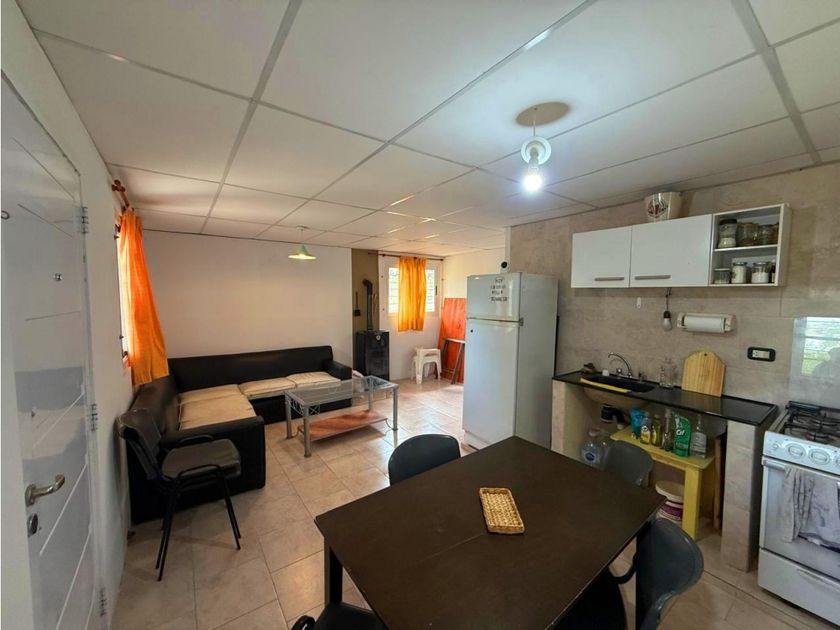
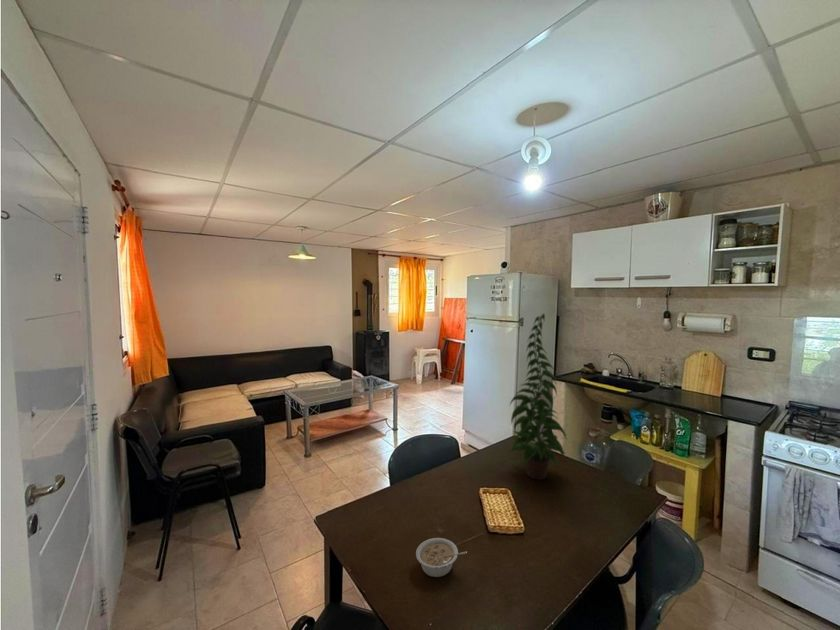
+ plant [507,312,568,481]
+ legume [415,537,468,578]
